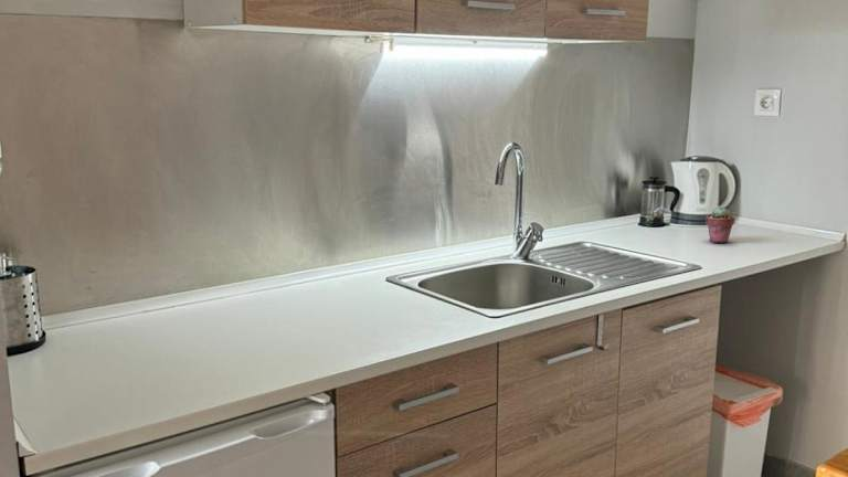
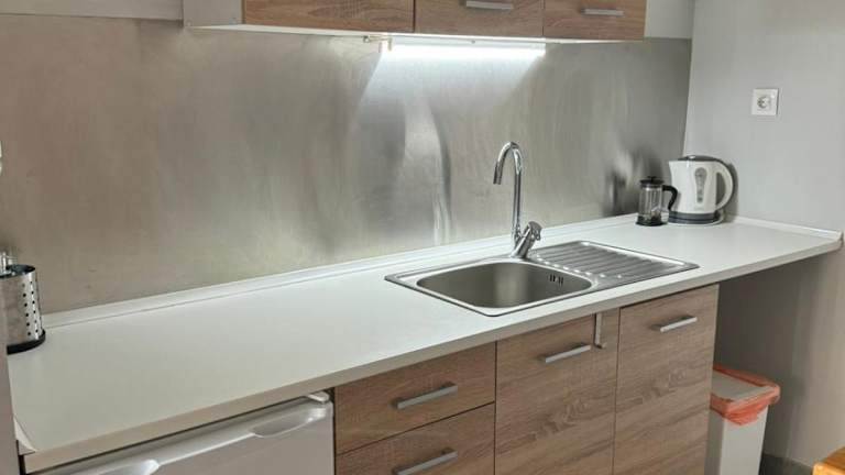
- potted succulent [704,205,735,244]
